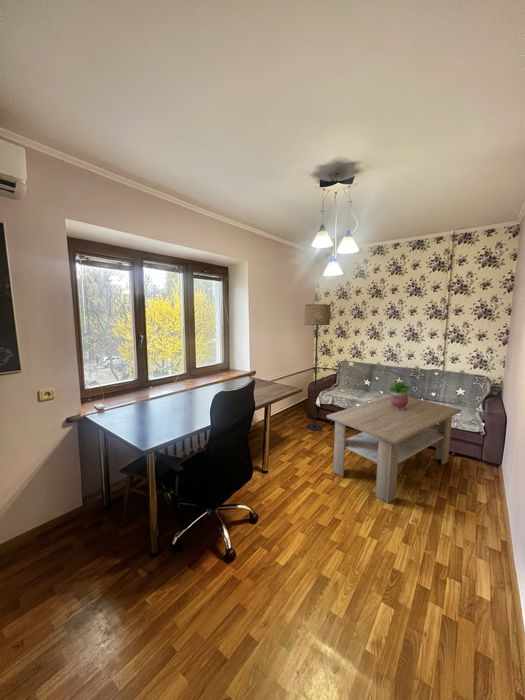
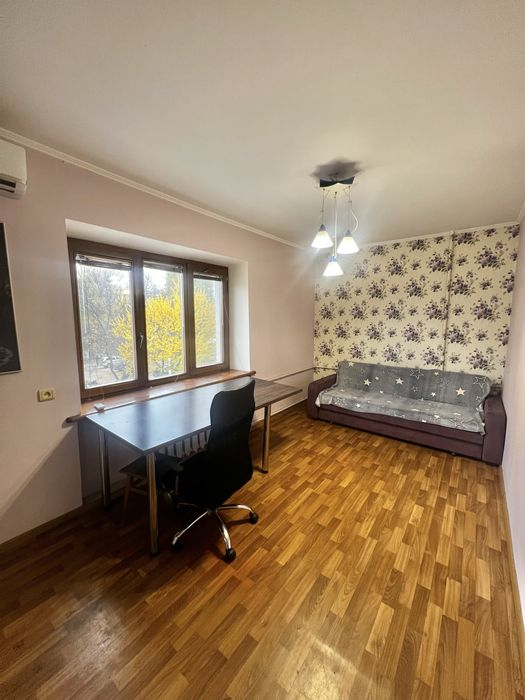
- floor lamp [304,303,331,432]
- potted plant [385,377,415,410]
- coffee table [326,395,462,504]
